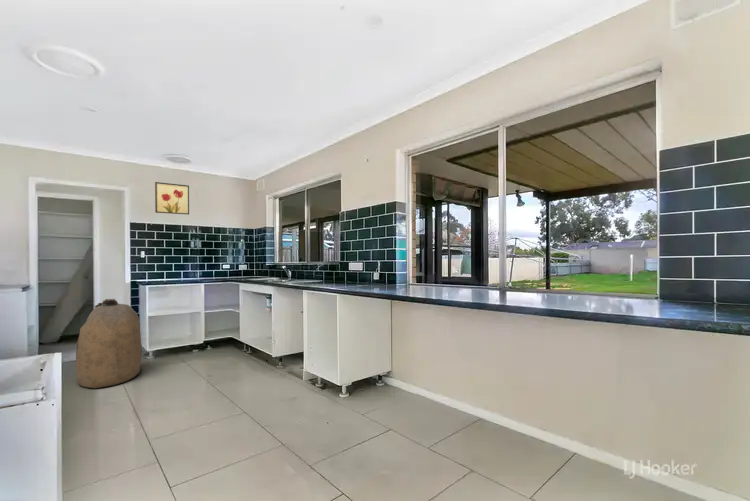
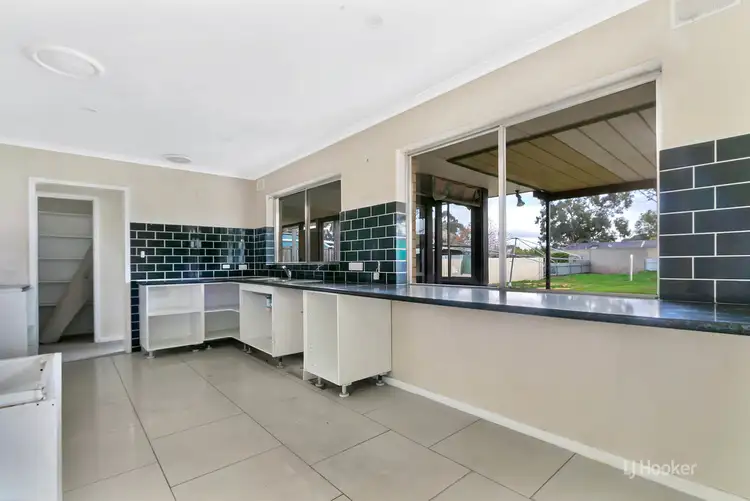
- wall art [154,181,190,216]
- bag [75,298,143,389]
